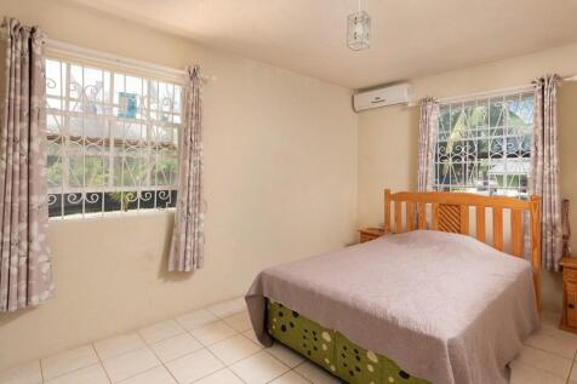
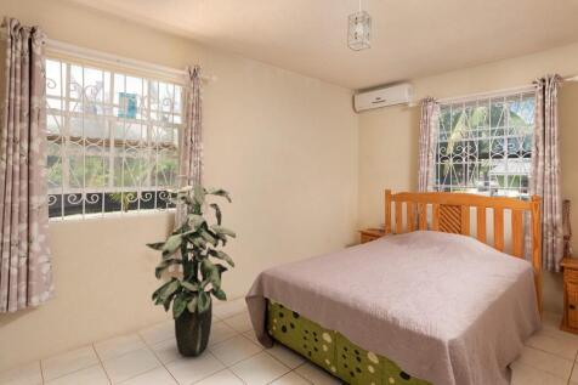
+ indoor plant [144,174,237,356]
